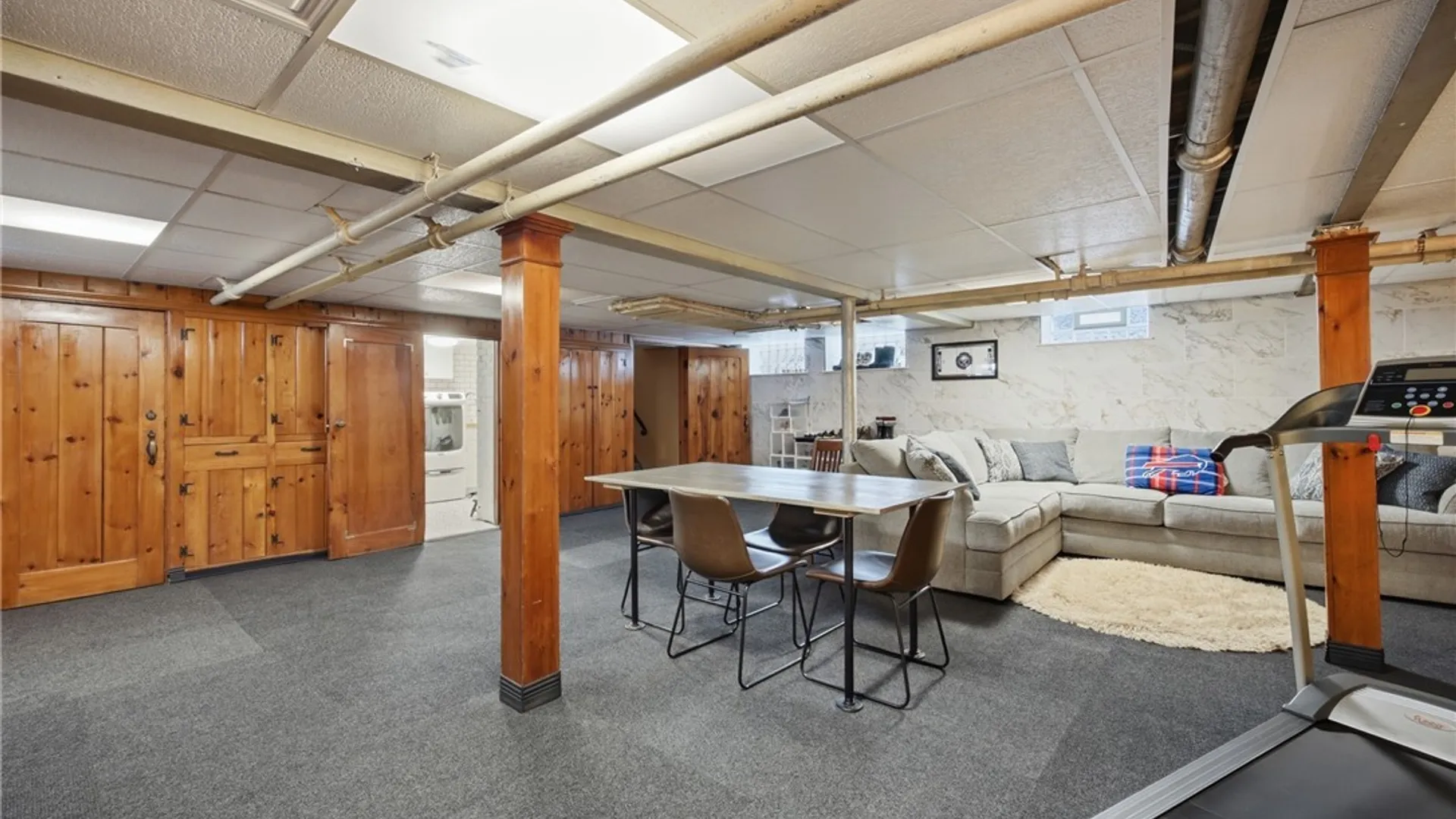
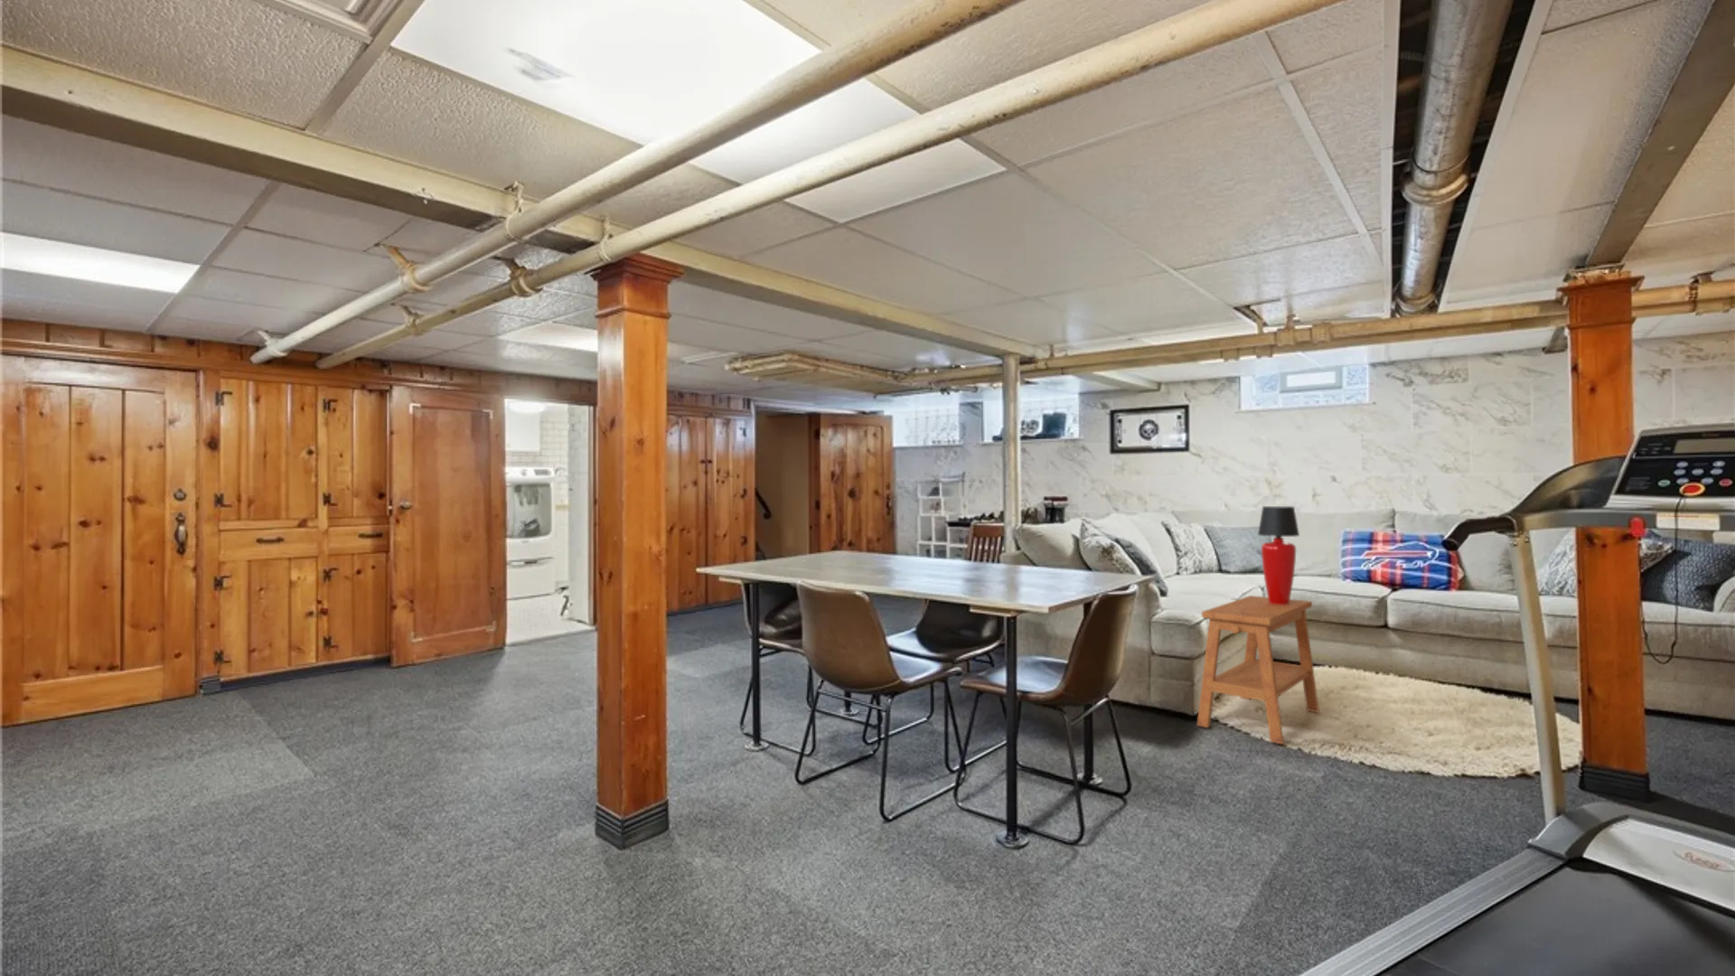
+ side table [1196,595,1320,745]
+ table lamp [1257,505,1300,604]
